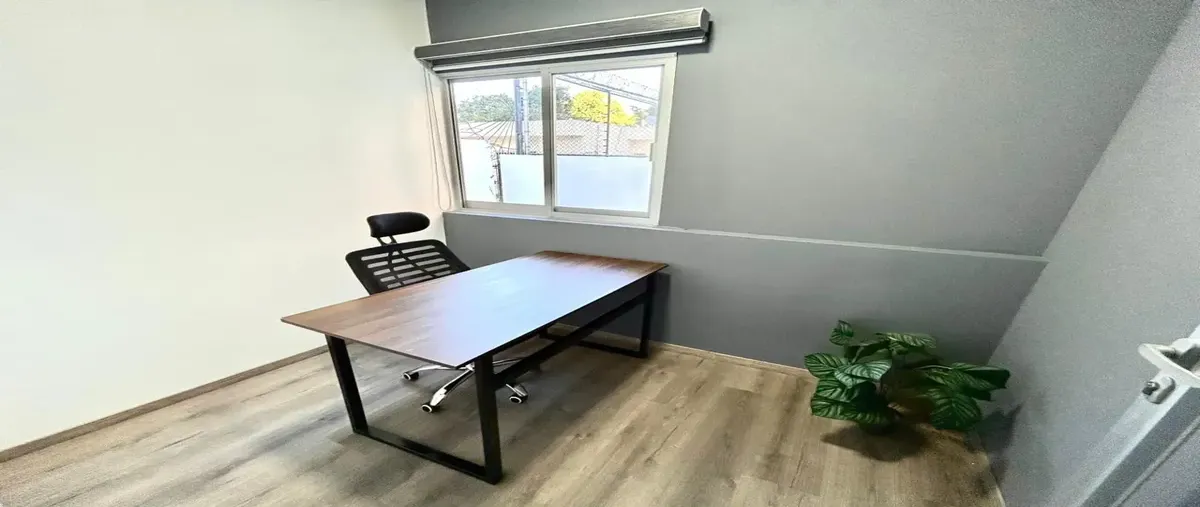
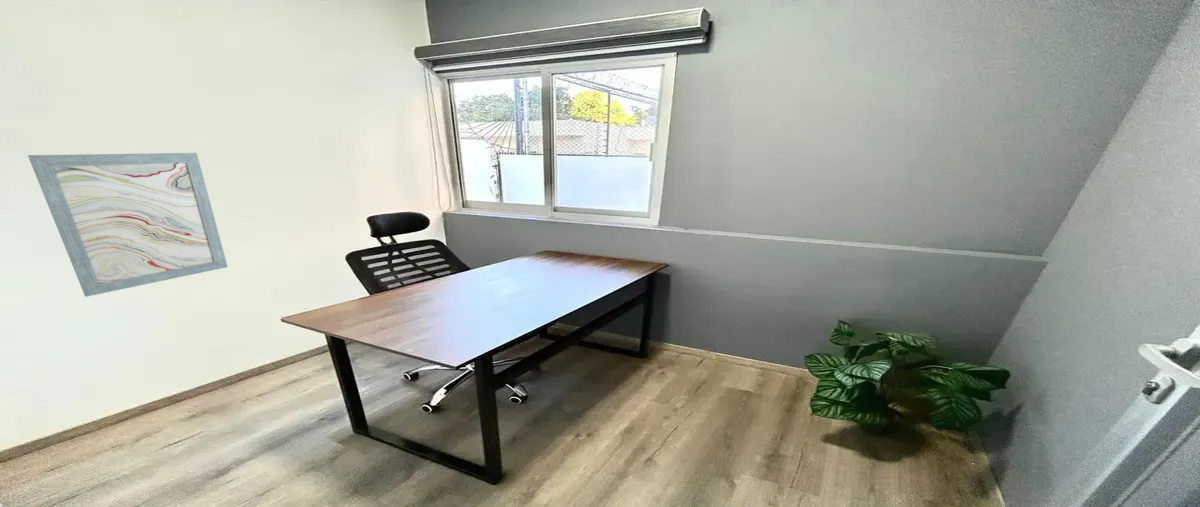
+ wall art [27,152,229,298]
